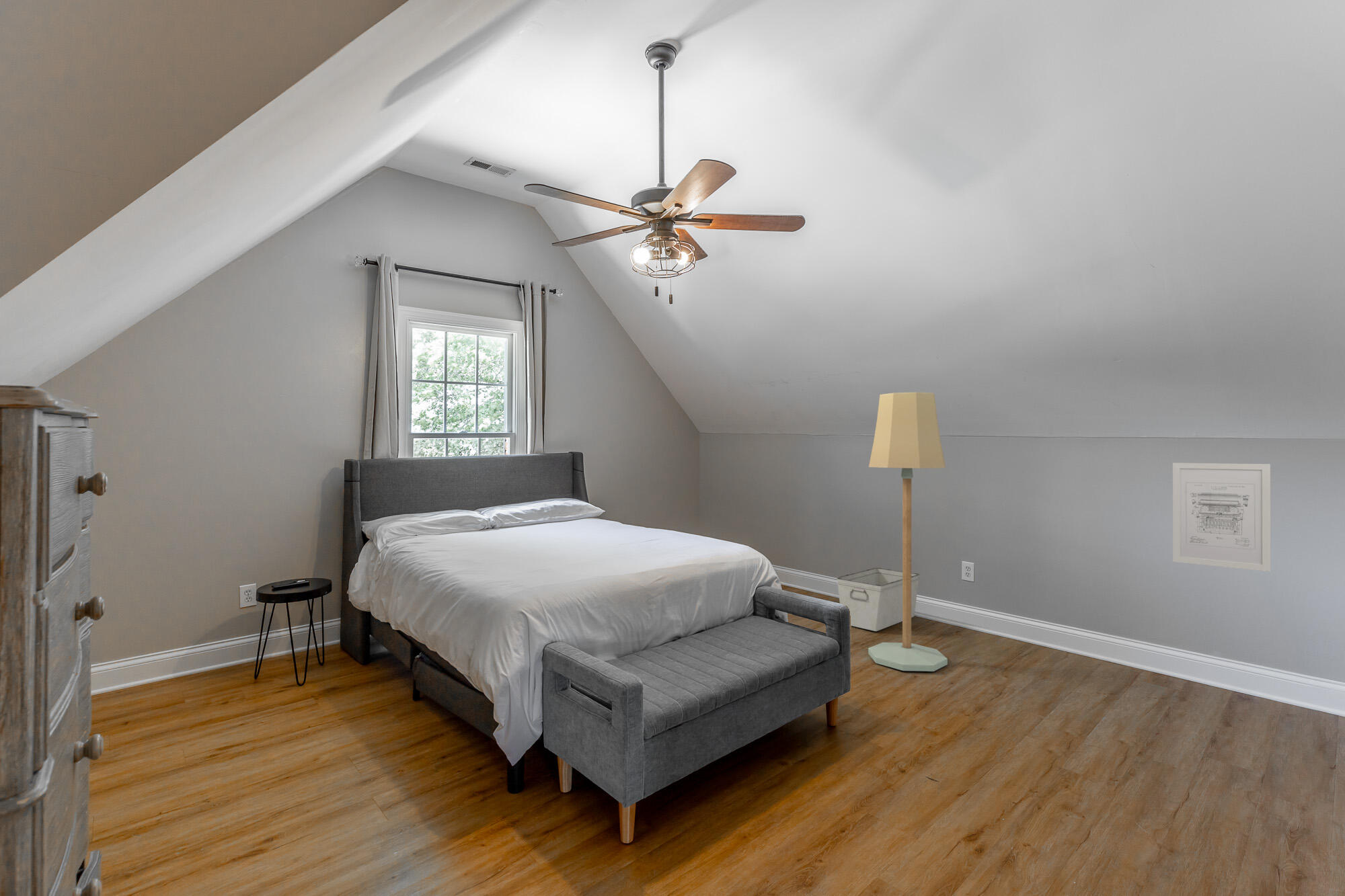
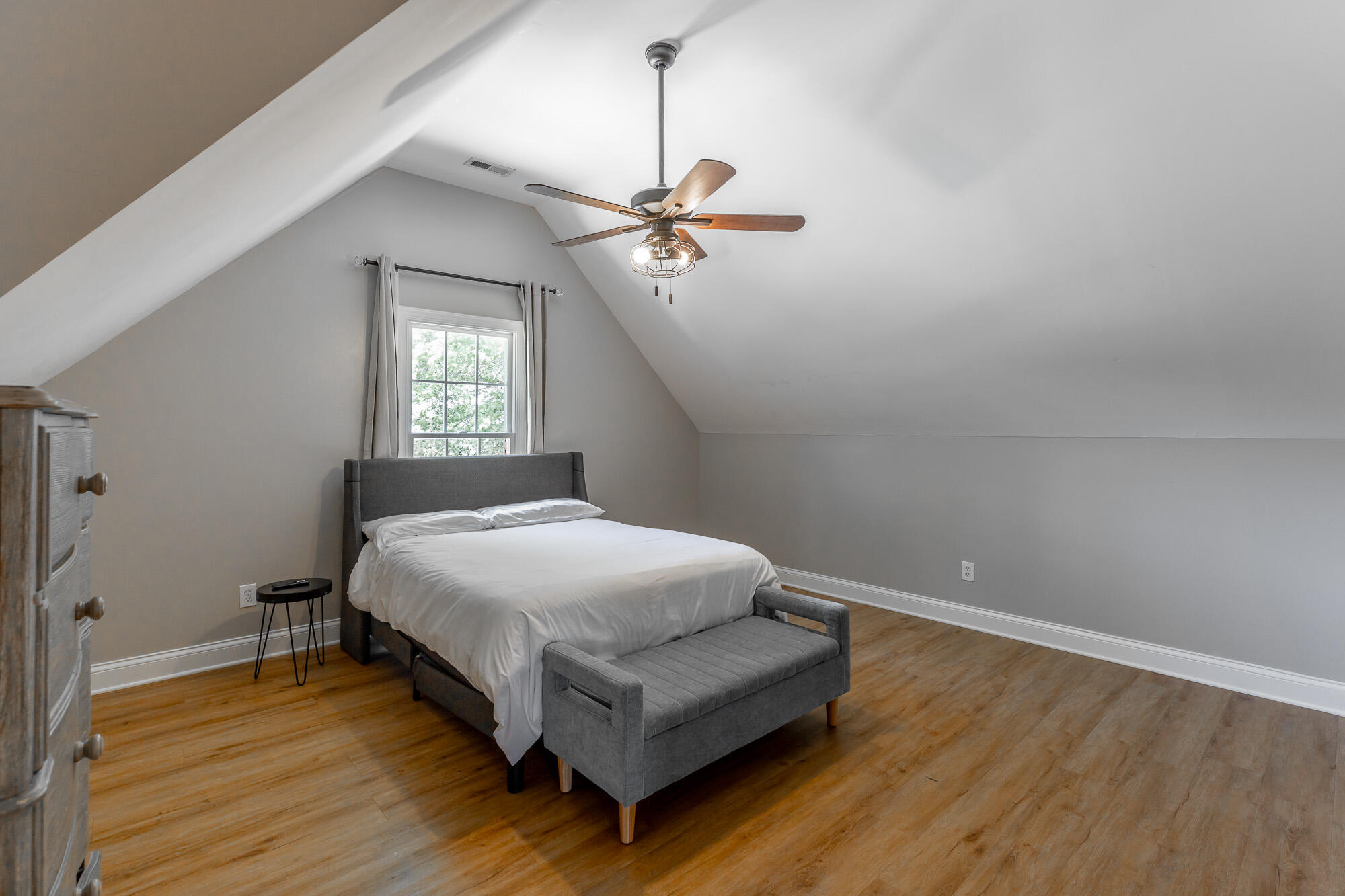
- floor lamp [868,391,948,672]
- storage bin [836,567,921,632]
- wall art [1172,462,1271,572]
